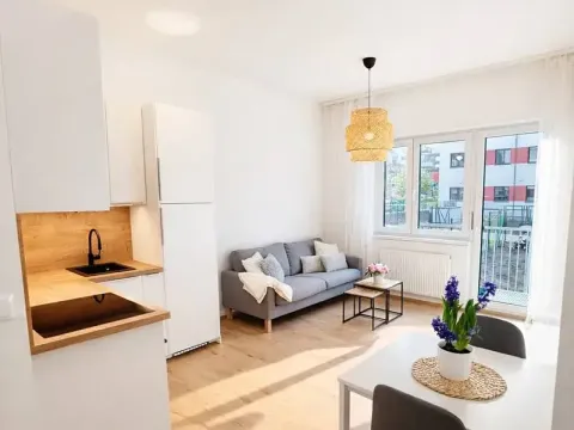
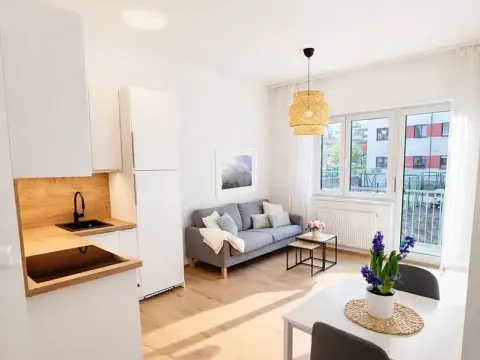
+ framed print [214,147,258,199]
